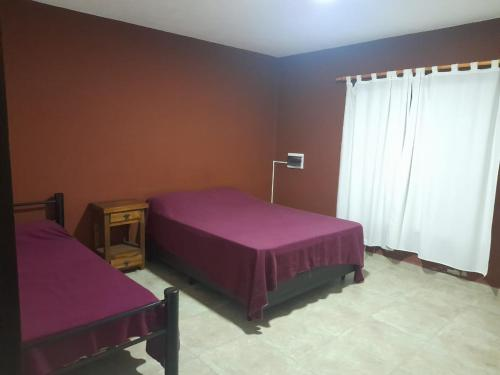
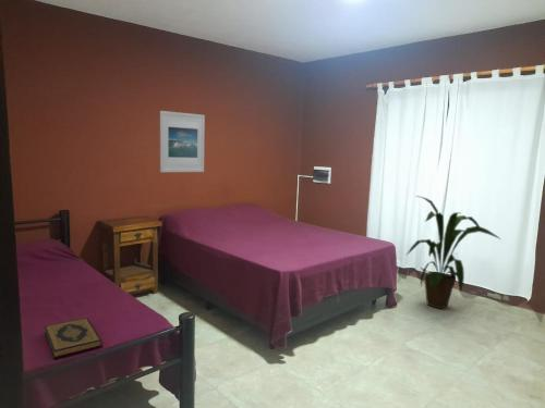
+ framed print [159,110,206,173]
+ hardback book [44,317,104,359]
+ house plant [405,195,501,310]
